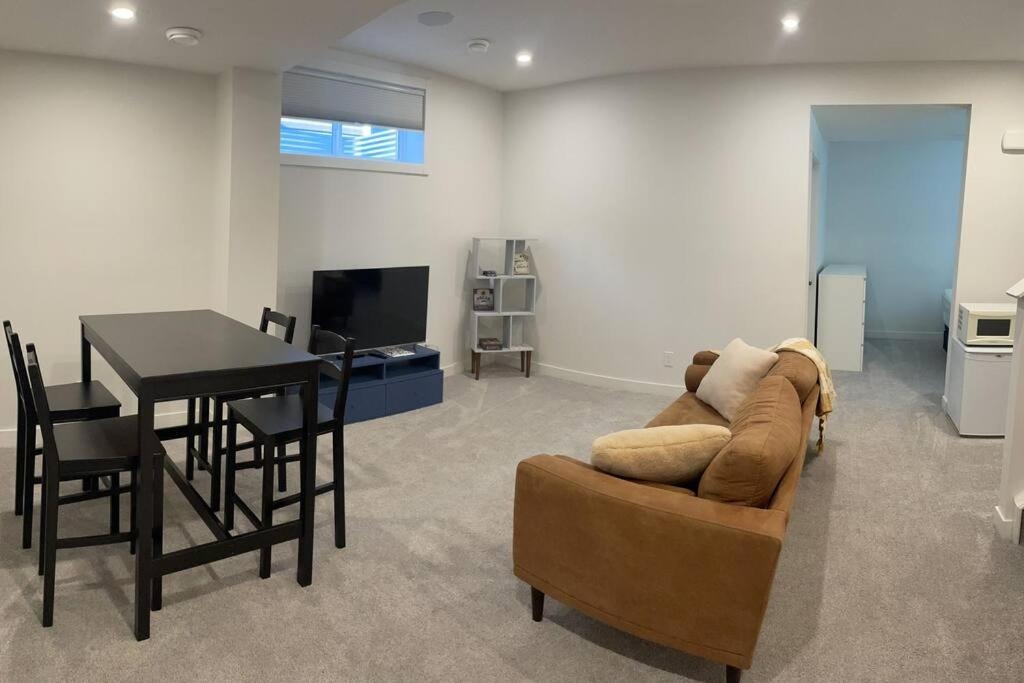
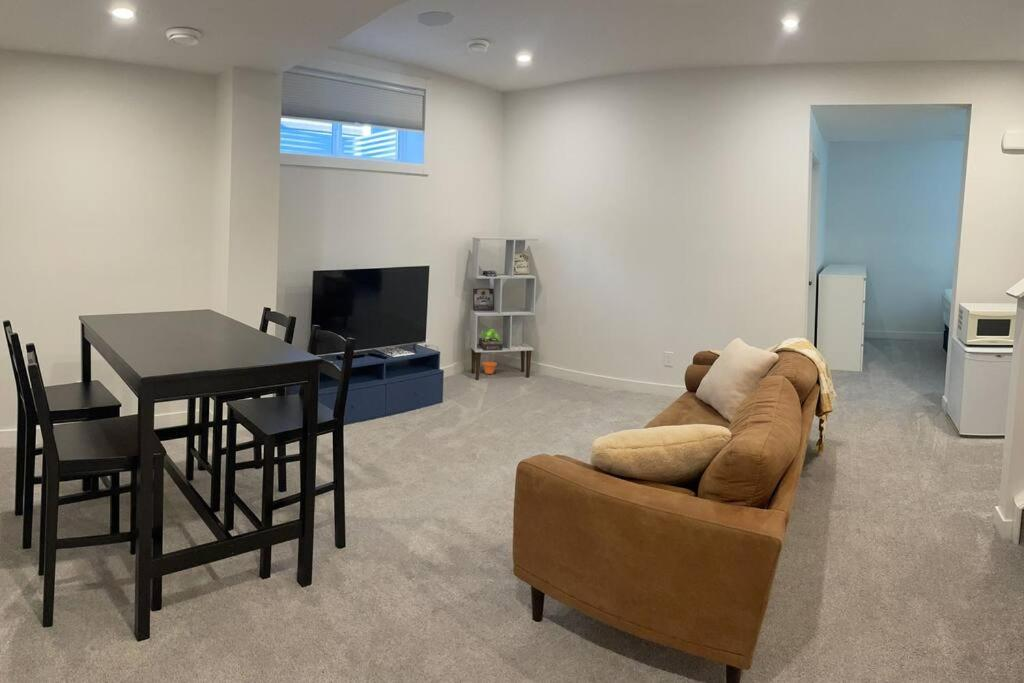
+ potted plant [480,328,501,375]
